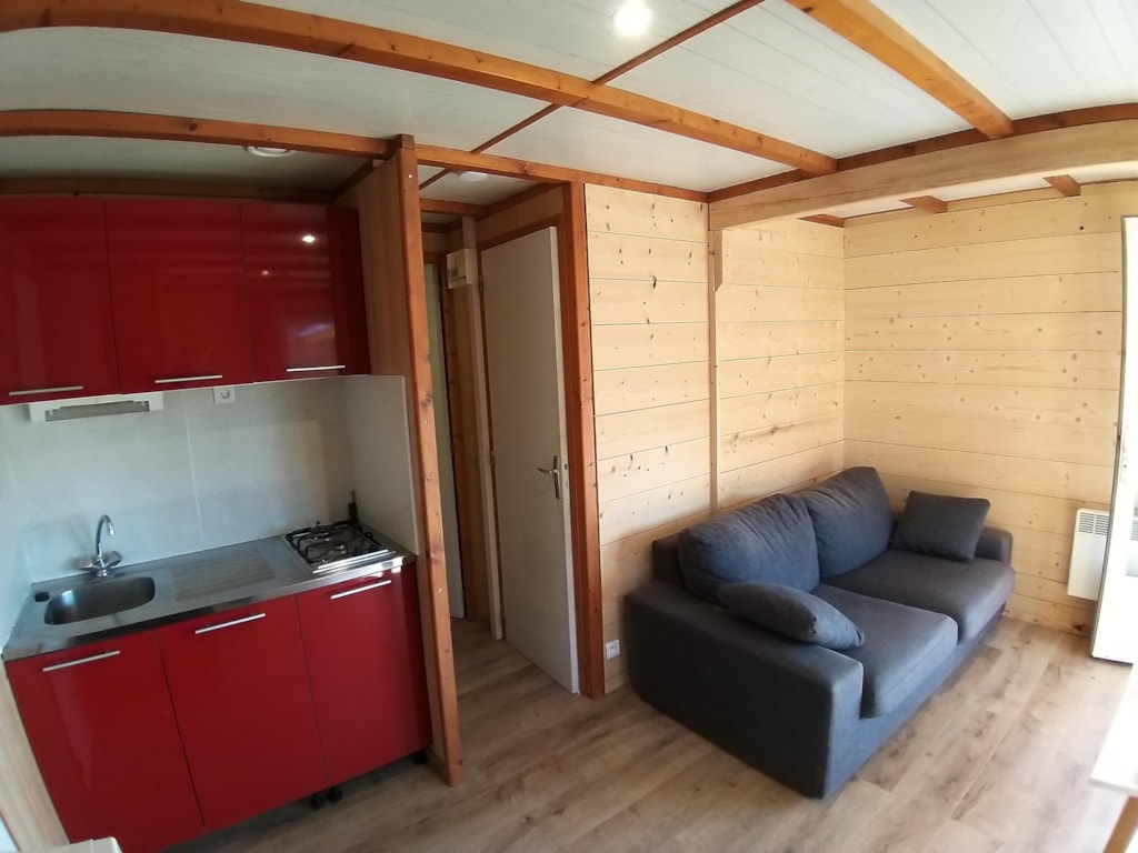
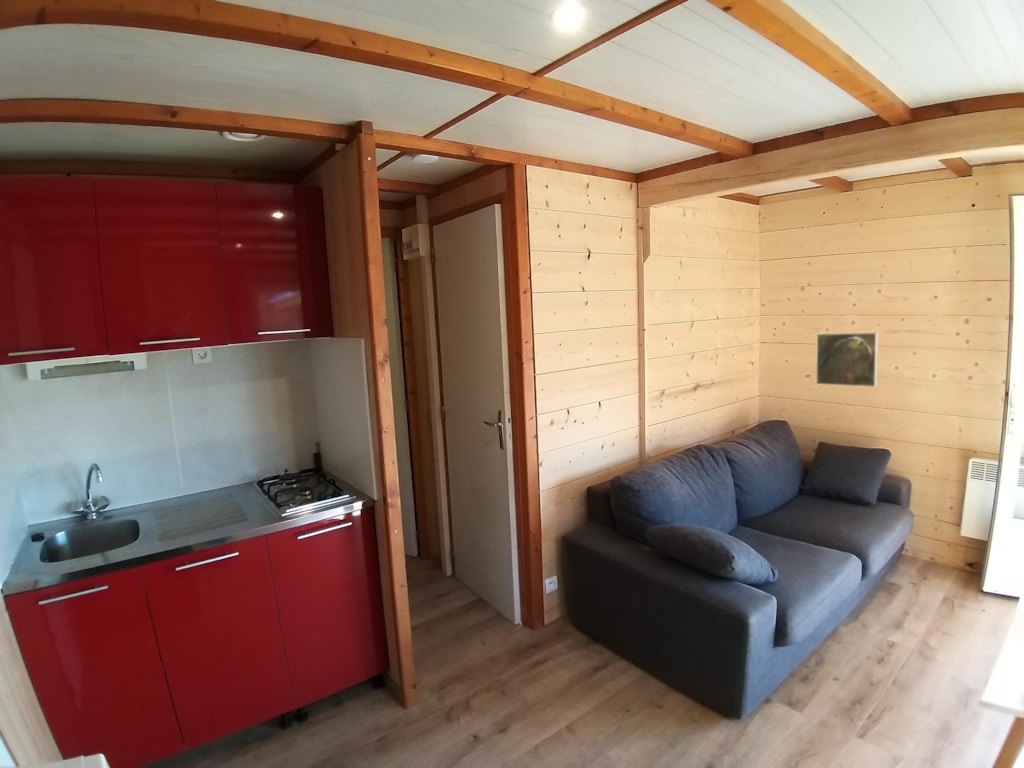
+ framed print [815,331,879,388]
